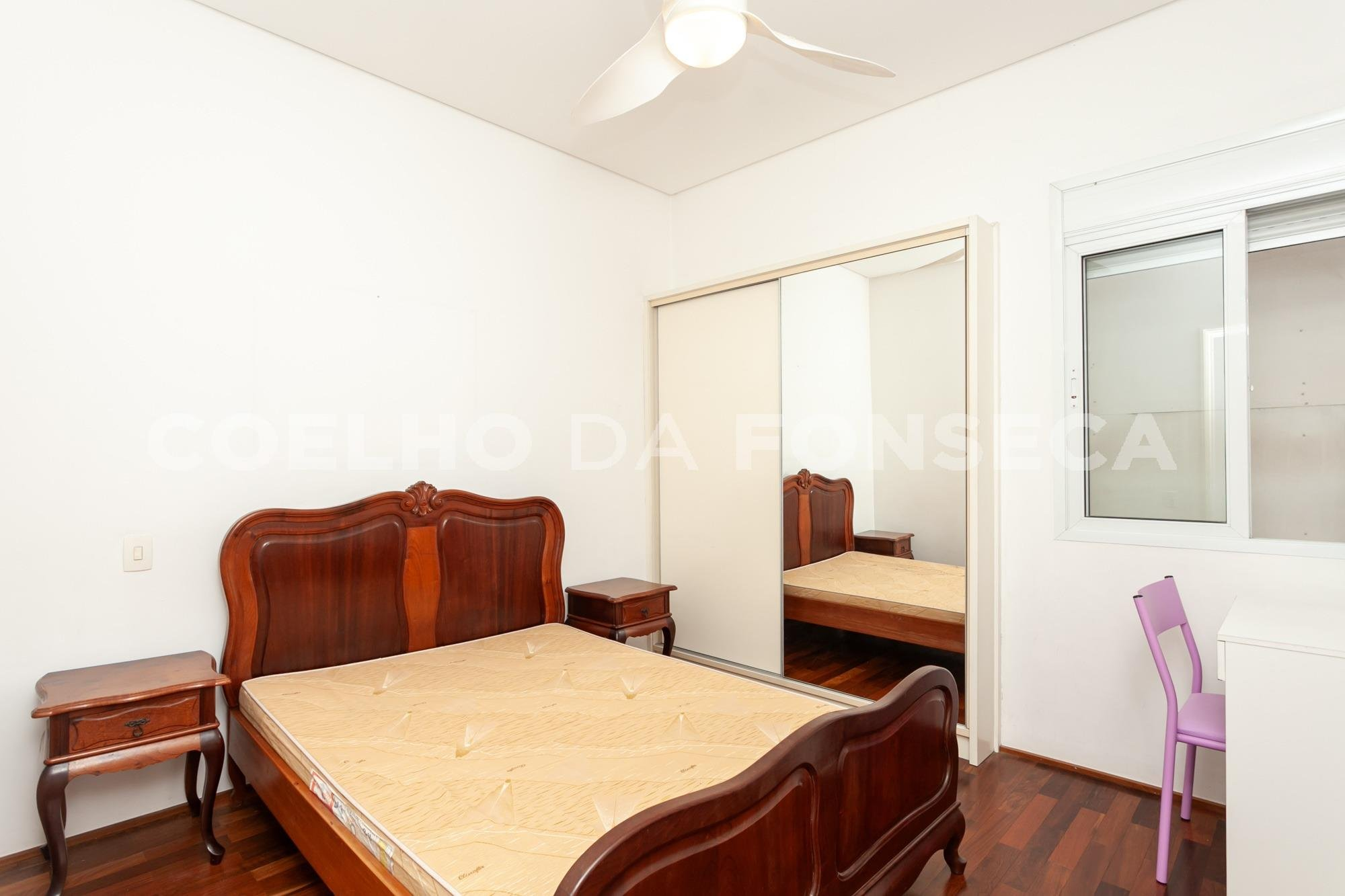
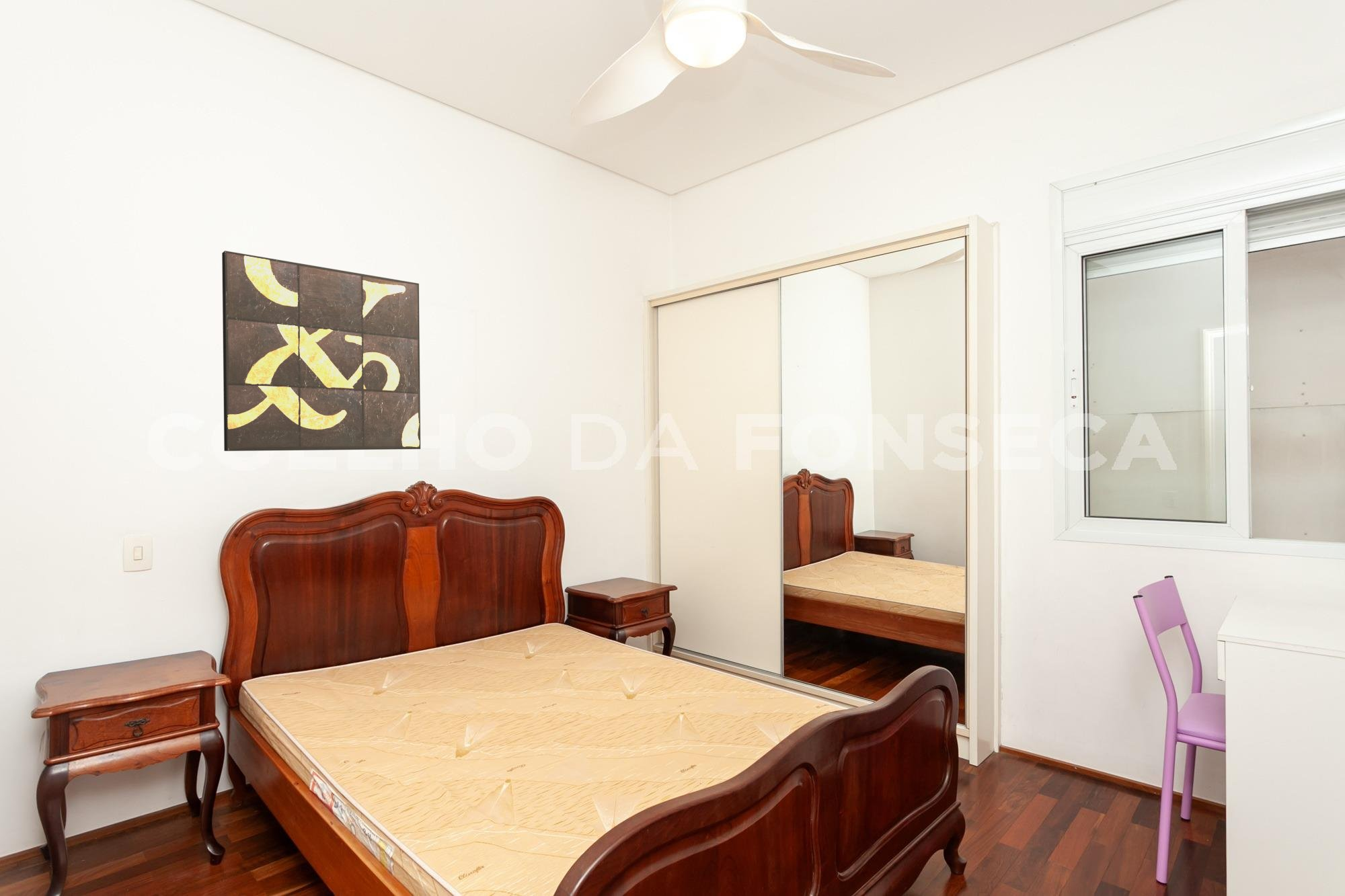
+ wall art [221,250,421,452]
